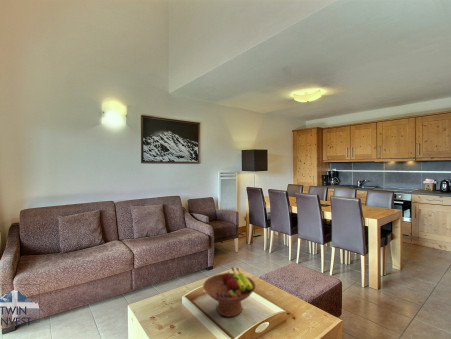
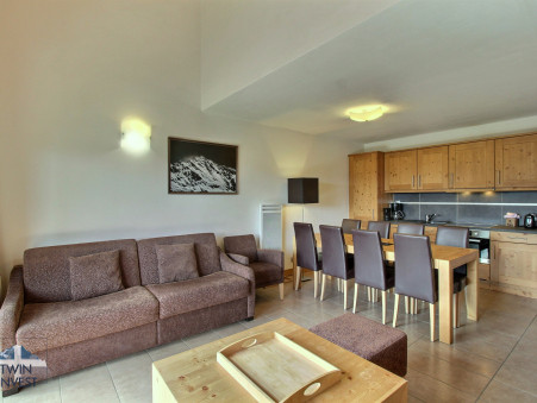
- fruit bowl [202,266,256,318]
